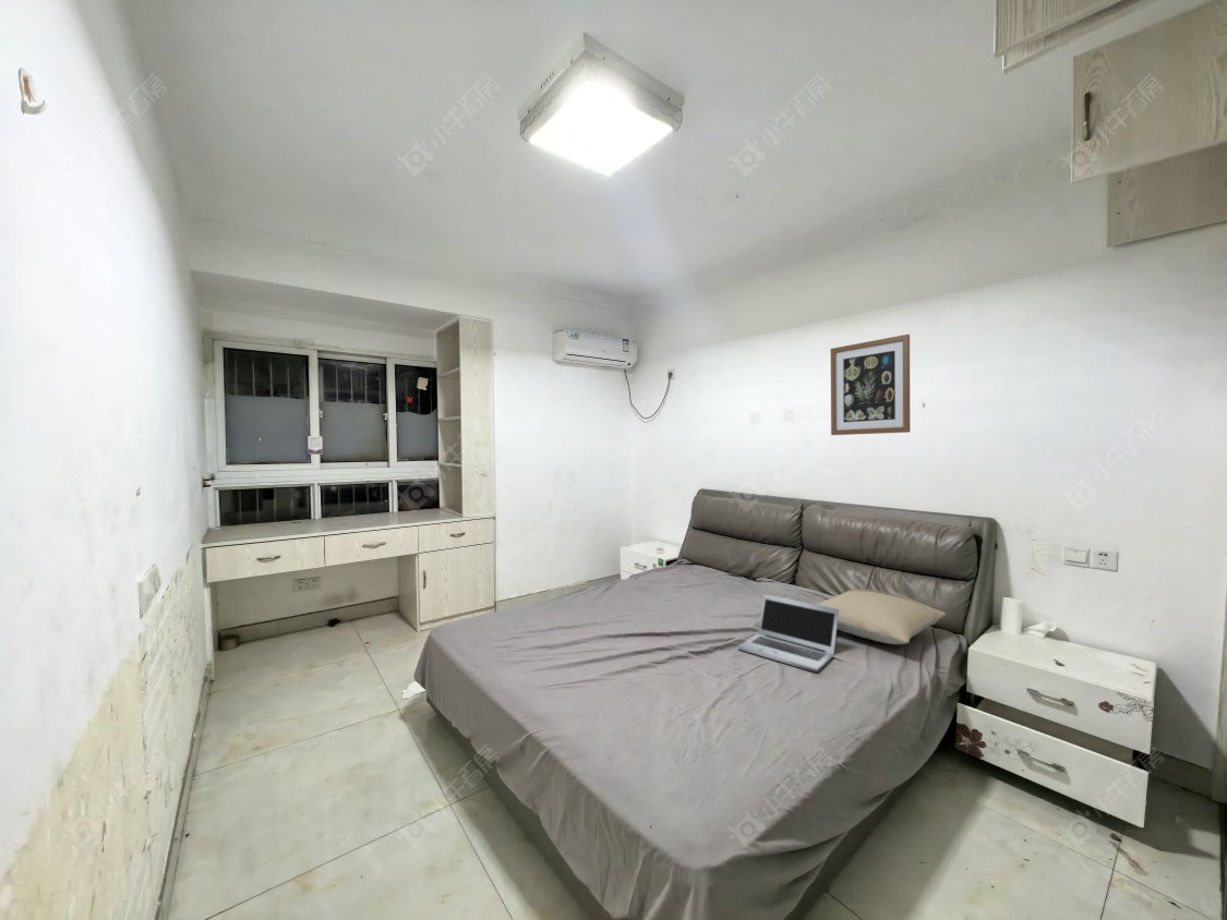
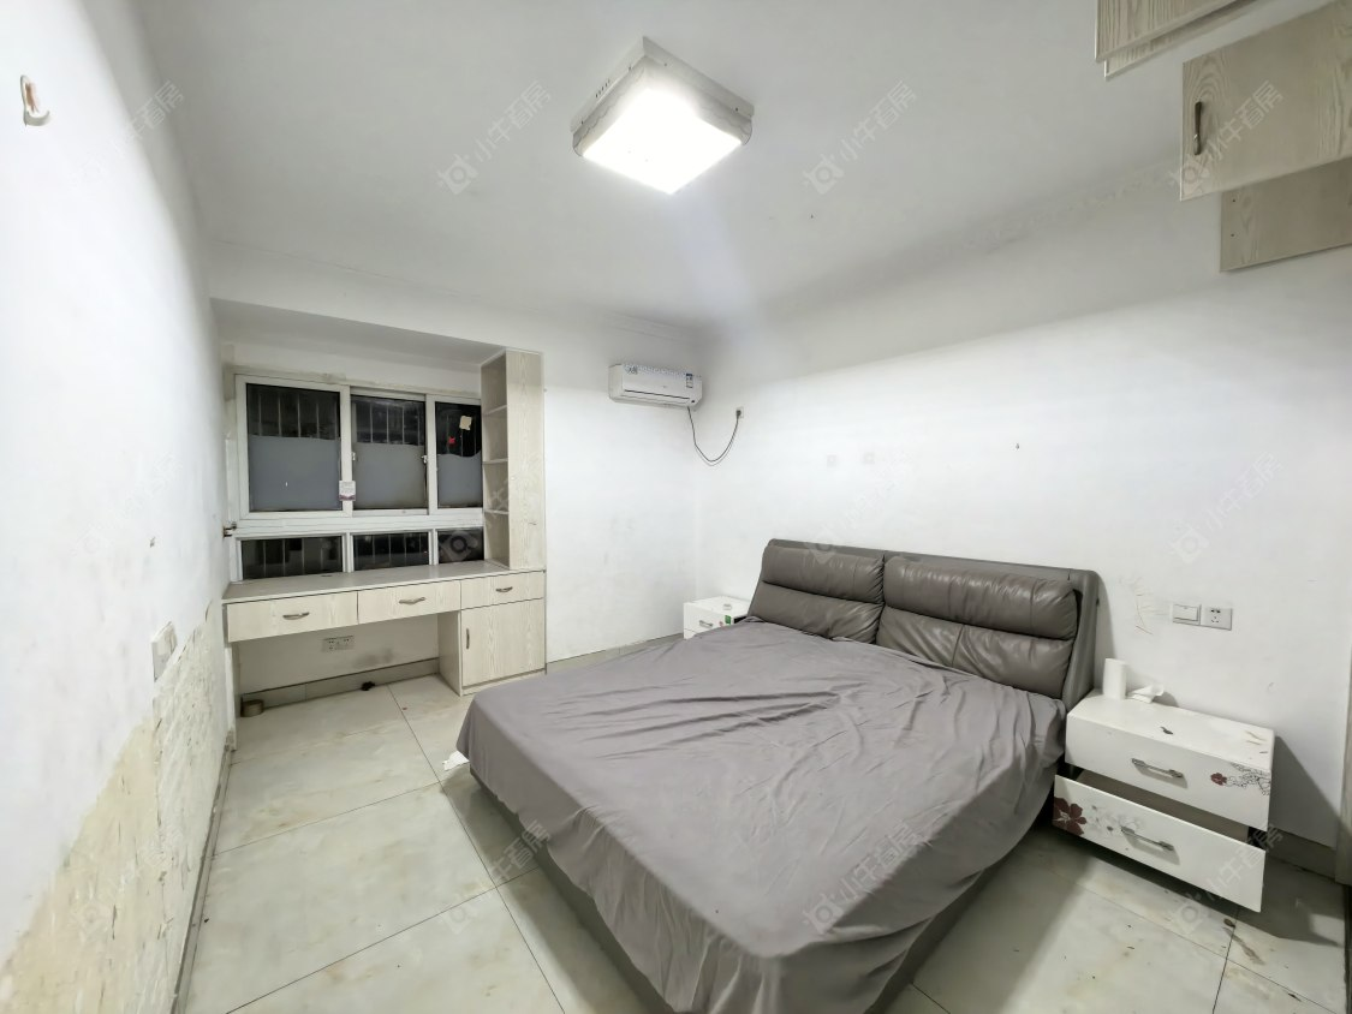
- wall art [830,334,911,436]
- pillow [817,588,947,645]
- laptop [736,593,839,674]
